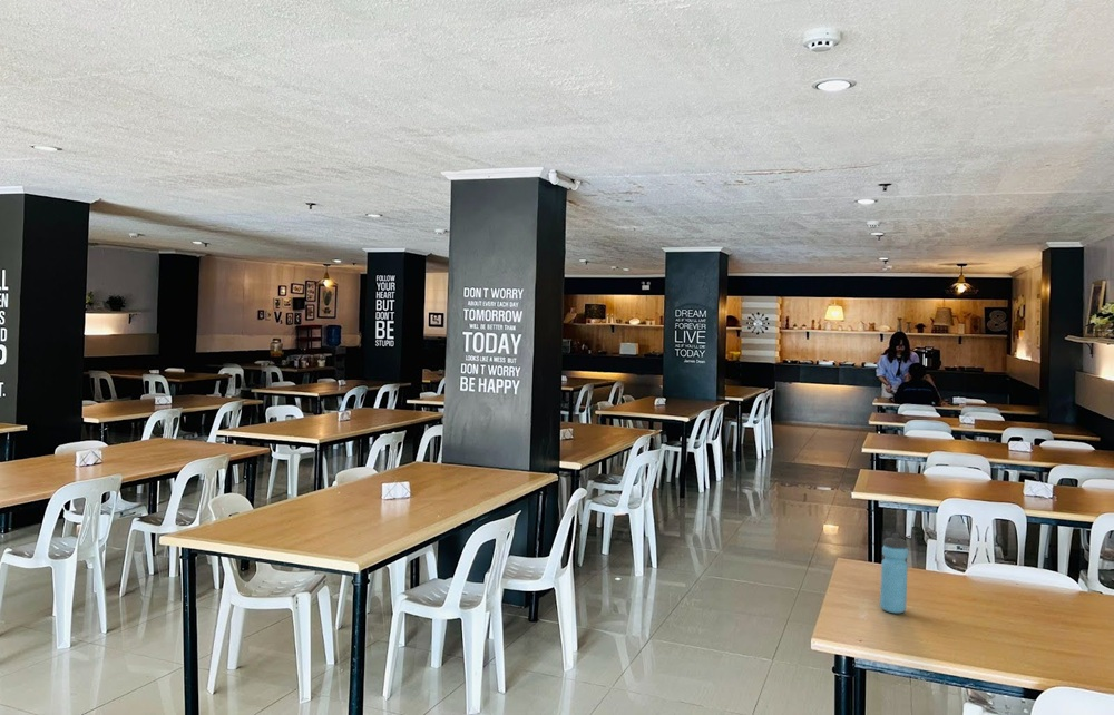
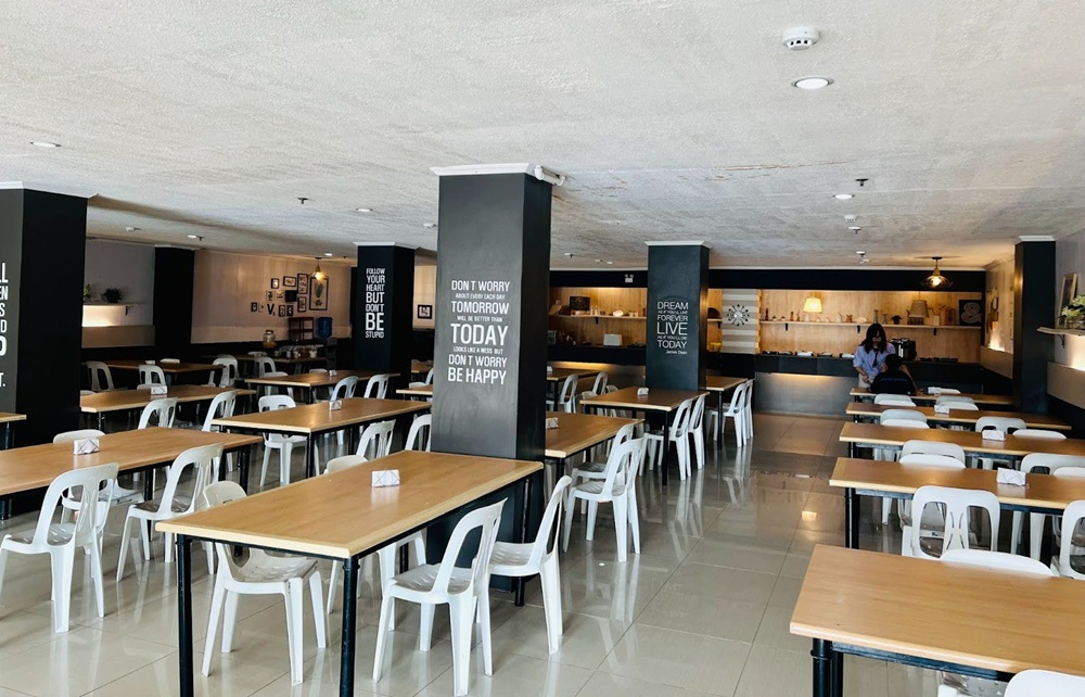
- water bottle [879,532,909,615]
